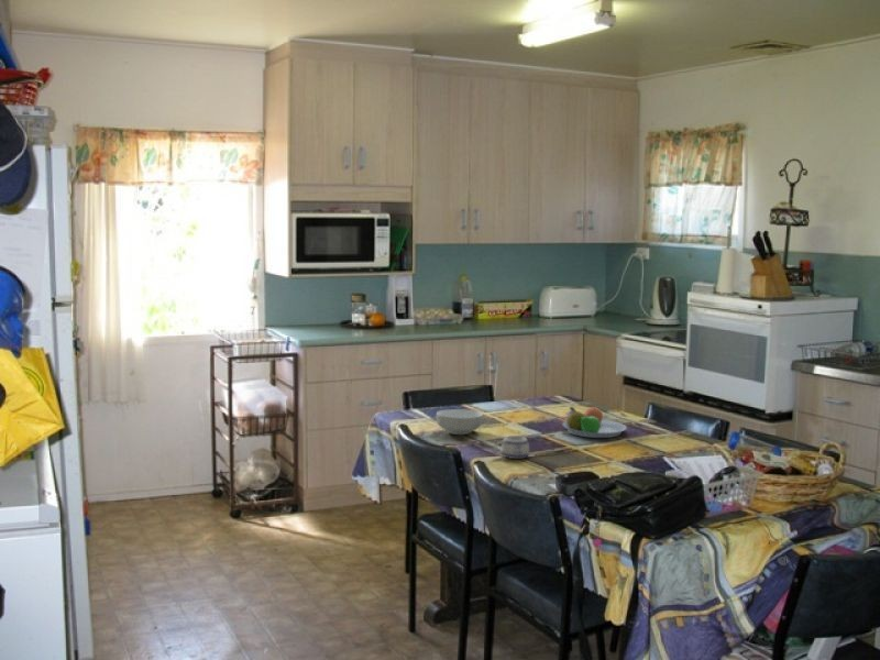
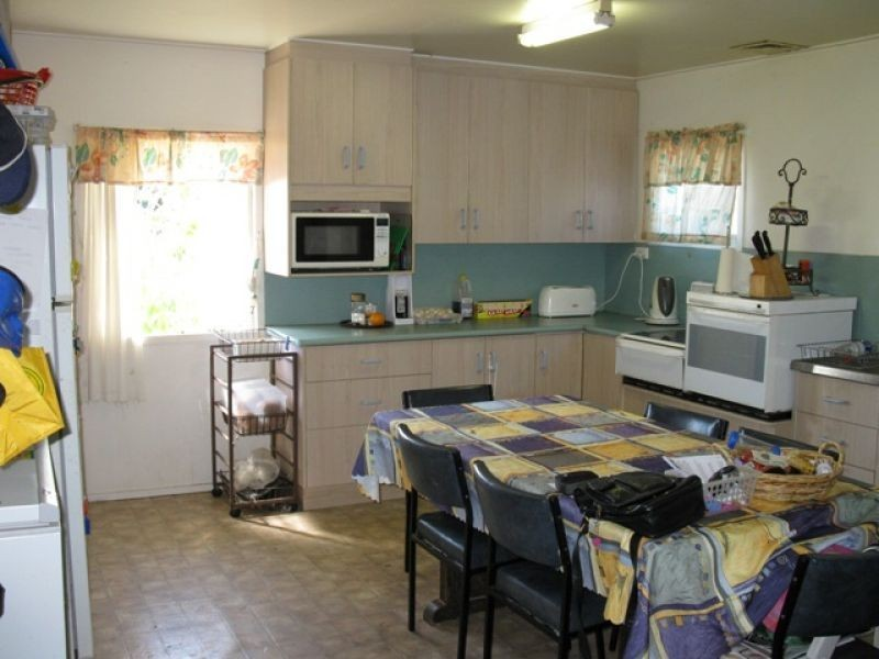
- mug [493,435,530,460]
- fruit bowl [562,406,628,439]
- cereal bowl [436,408,484,436]
